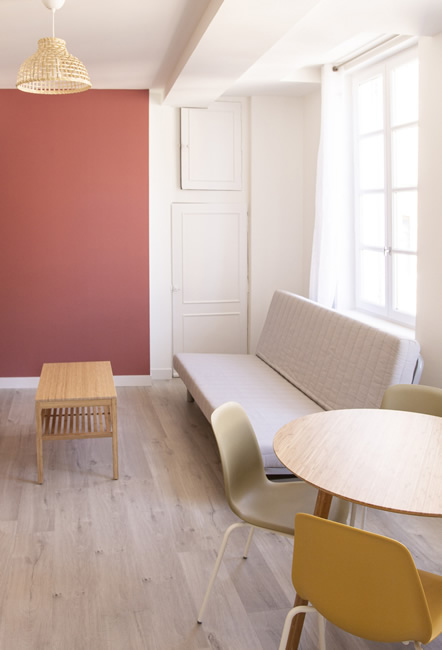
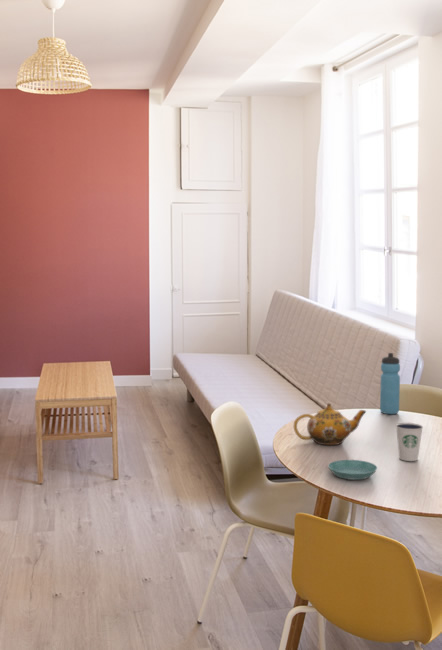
+ teapot [293,402,367,446]
+ saucer [327,459,378,481]
+ dixie cup [395,422,424,462]
+ water bottle [379,352,401,415]
